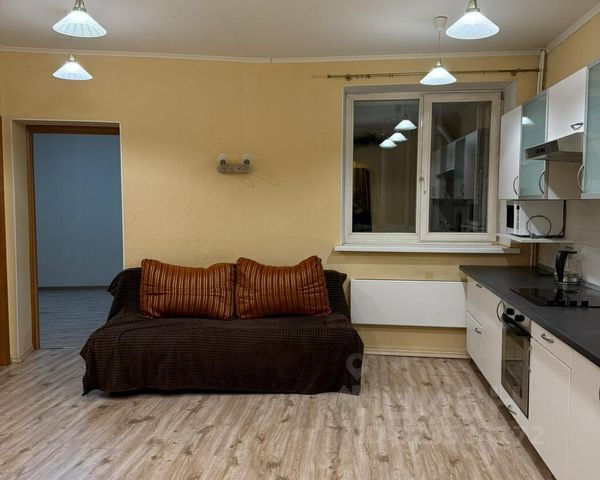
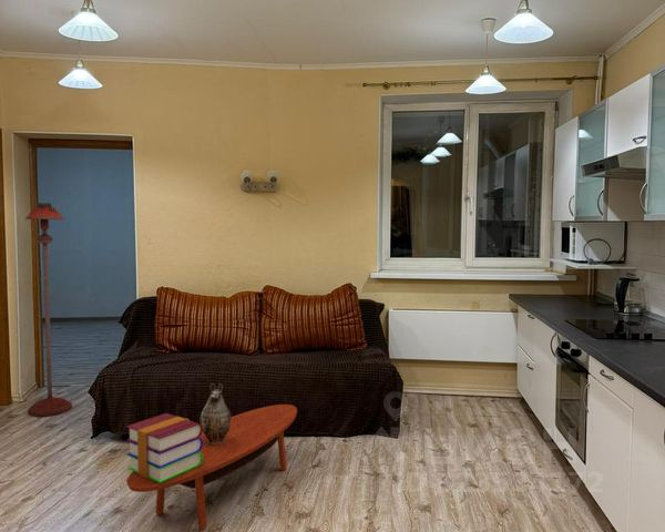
+ decorative vase [200,382,232,444]
+ books [126,412,203,483]
+ floor lamp [24,202,73,417]
+ coffee table [125,403,298,531]
